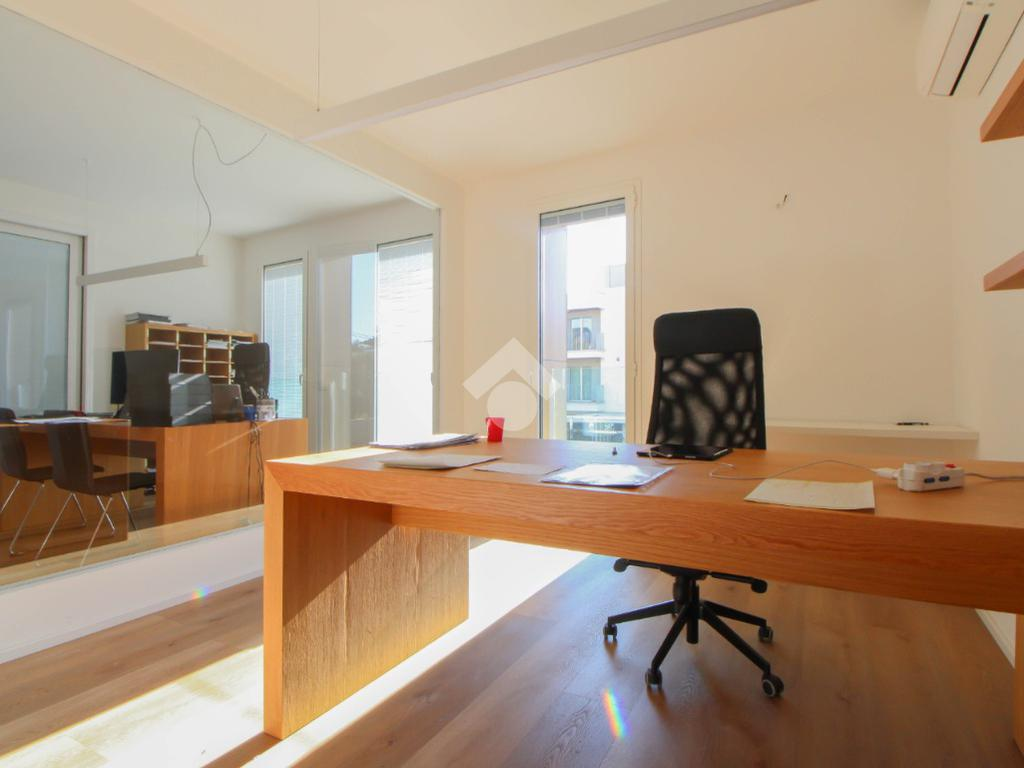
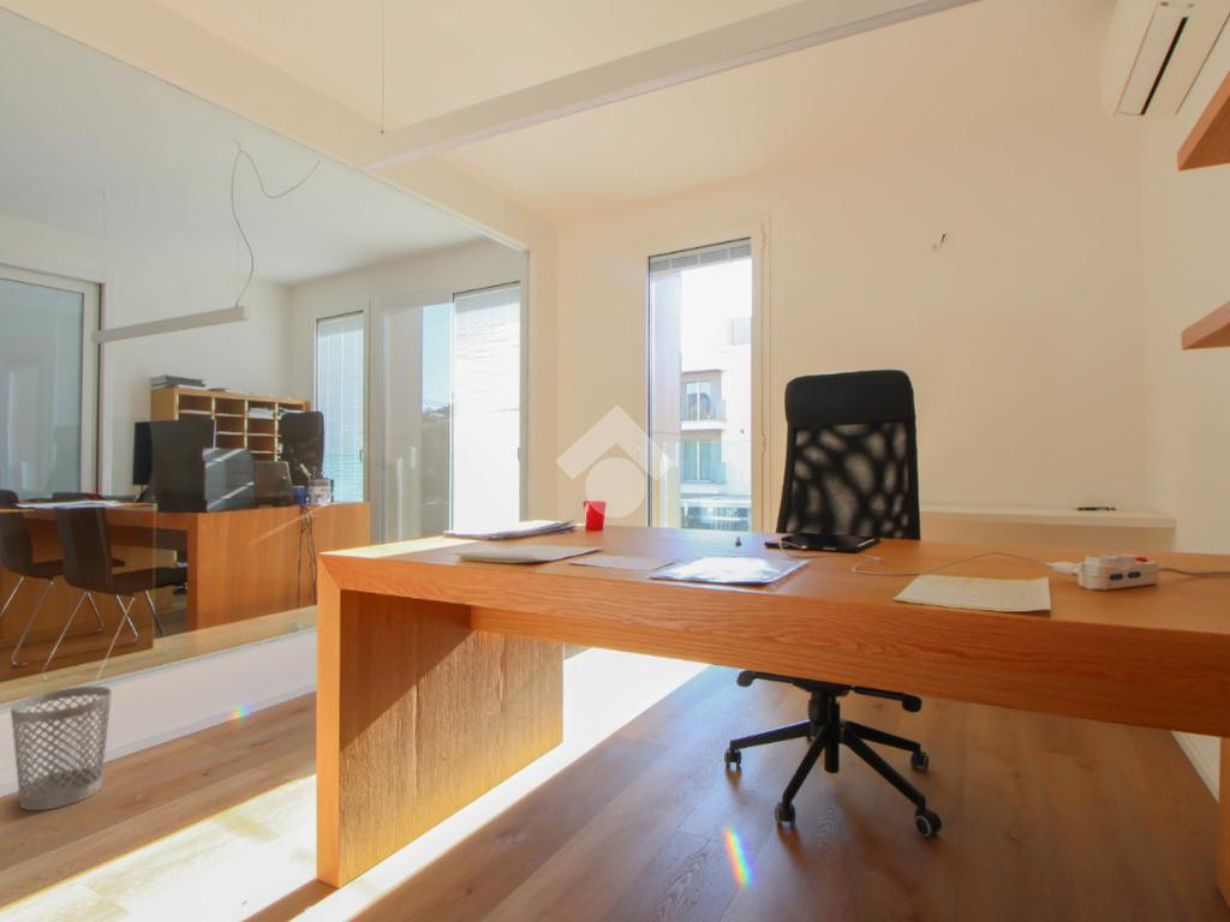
+ wastebasket [10,685,113,812]
